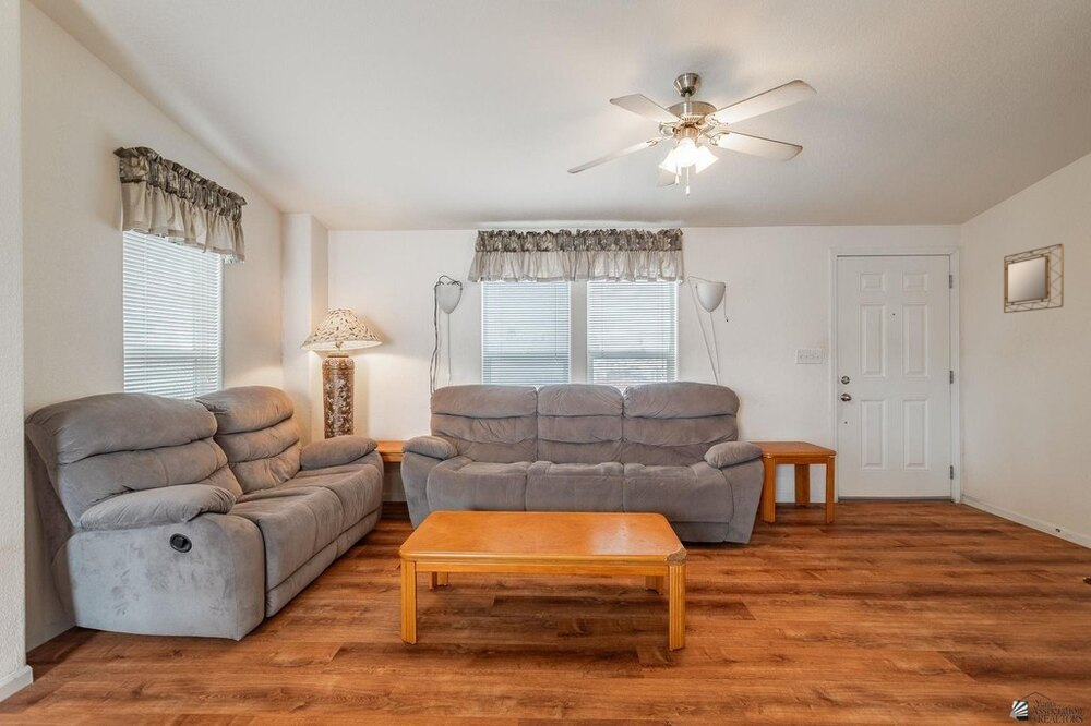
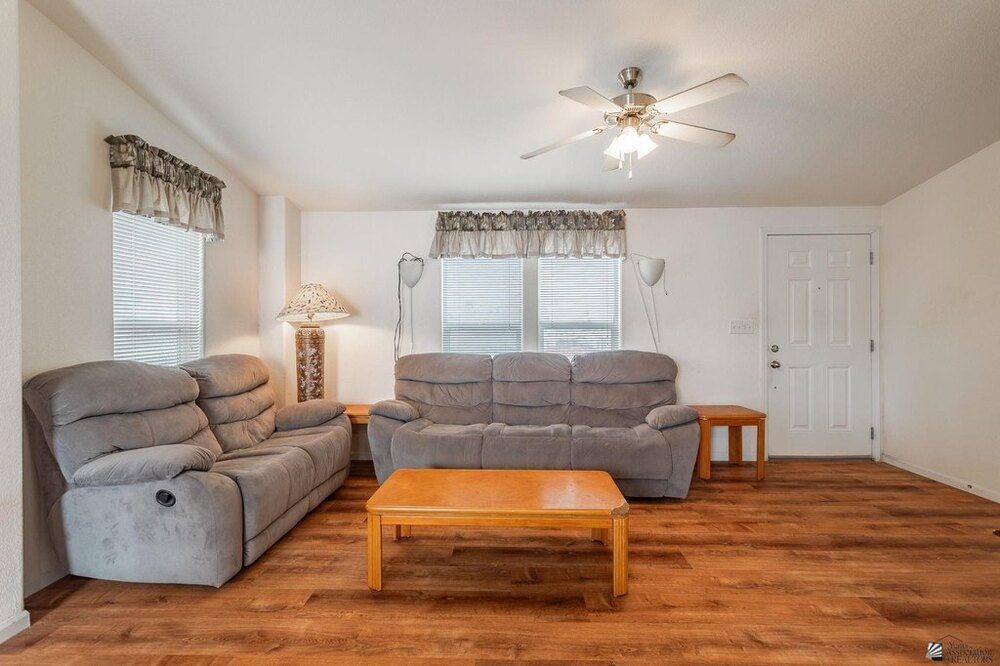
- home mirror [1003,242,1065,314]
